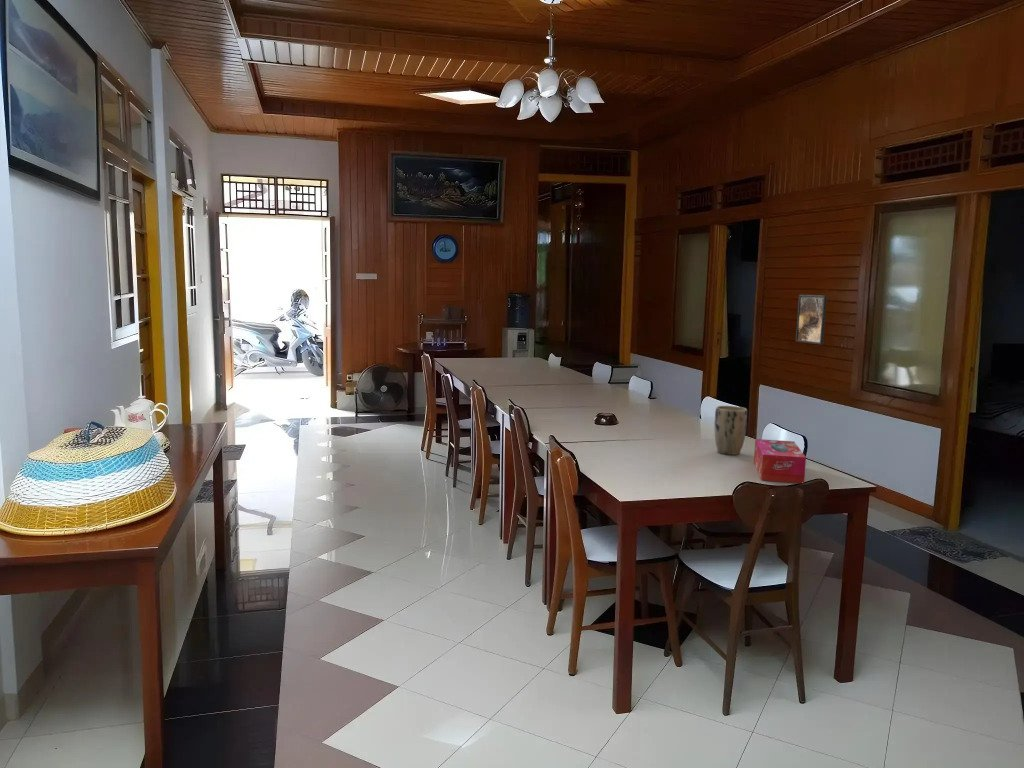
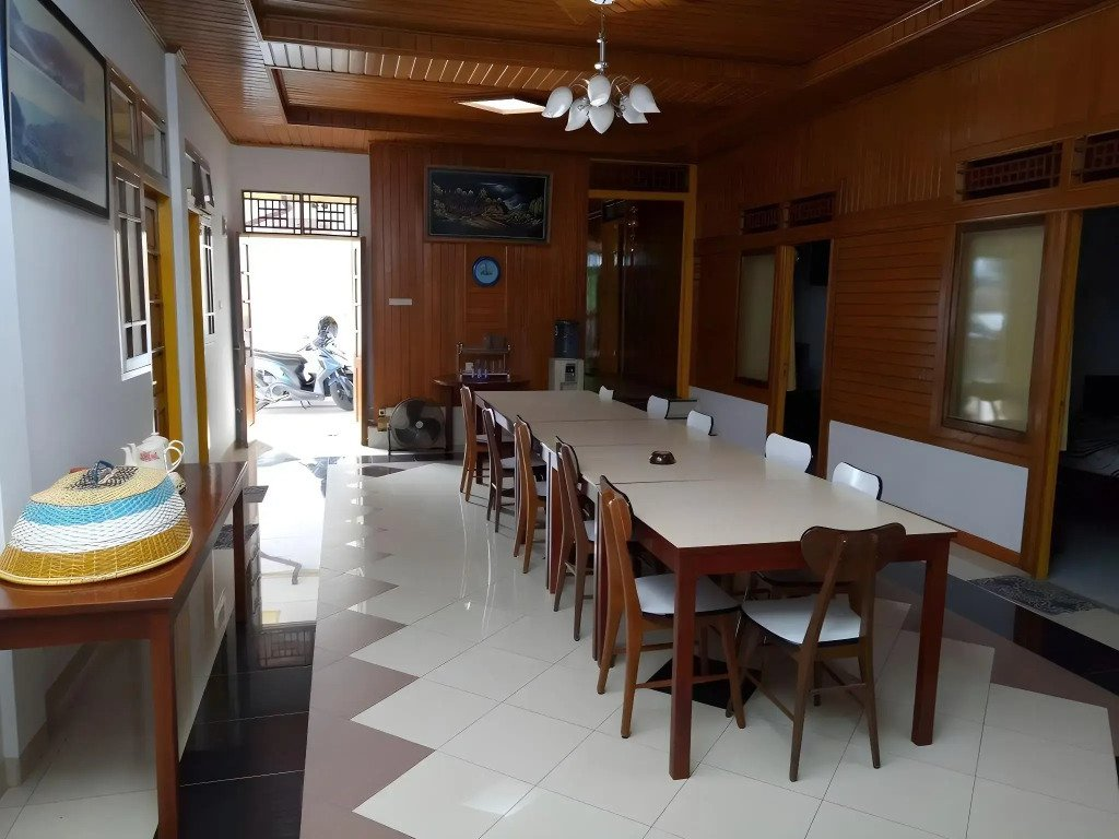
- tissue box [753,438,807,484]
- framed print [795,294,828,346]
- plant pot [713,405,748,456]
